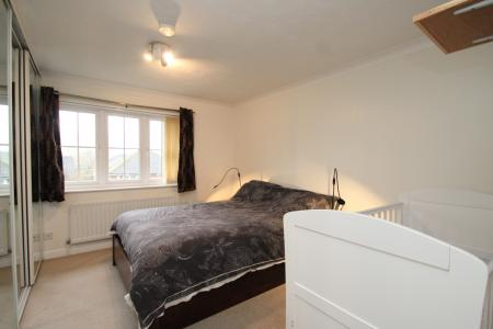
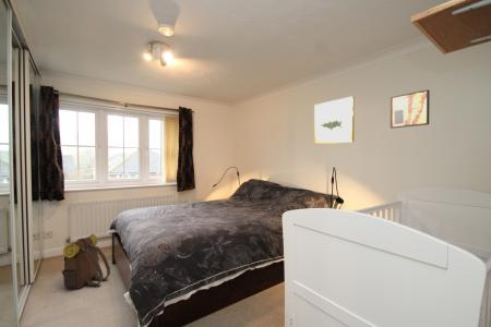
+ backpack [61,233,111,289]
+ wall art [390,88,431,129]
+ wall art [313,96,356,145]
